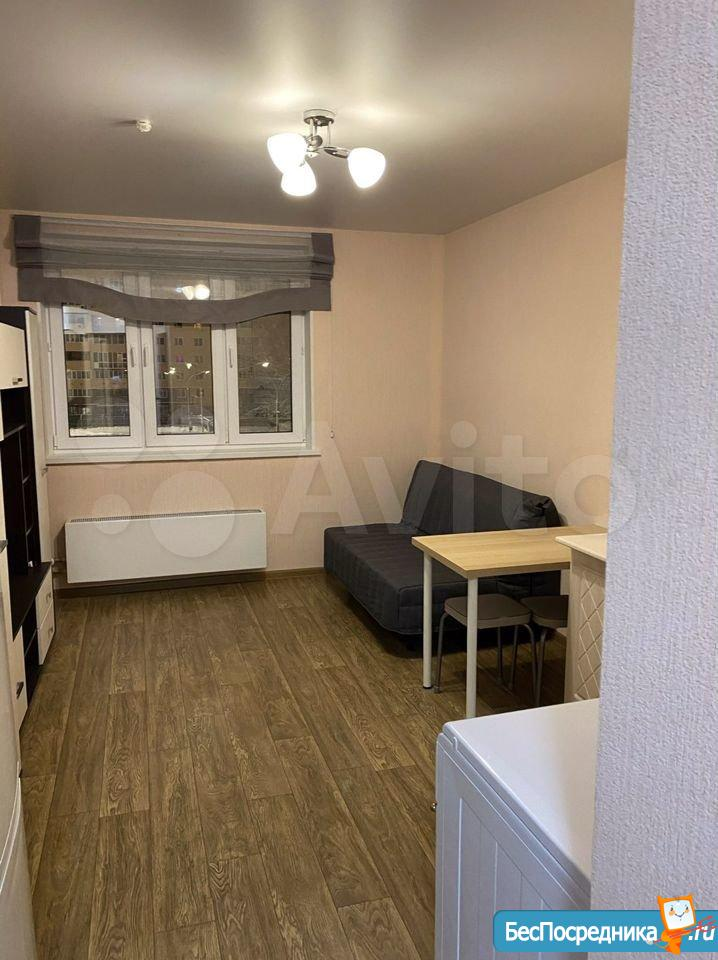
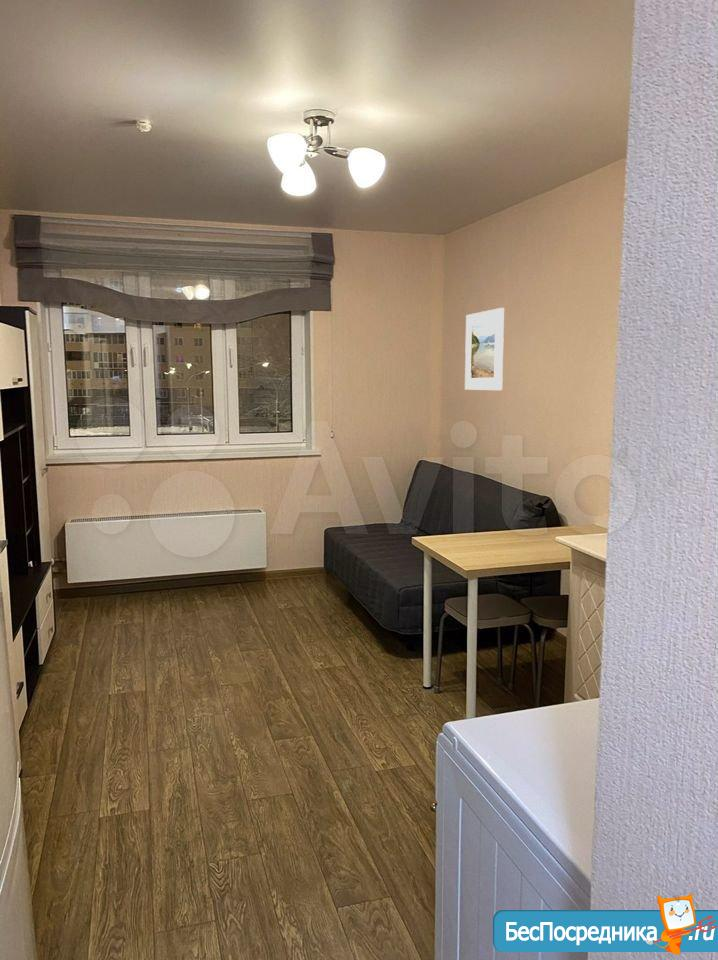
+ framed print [464,307,505,391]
